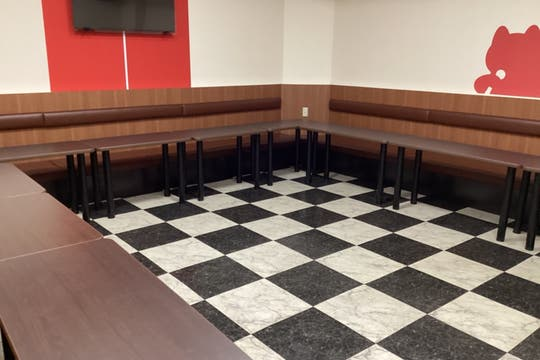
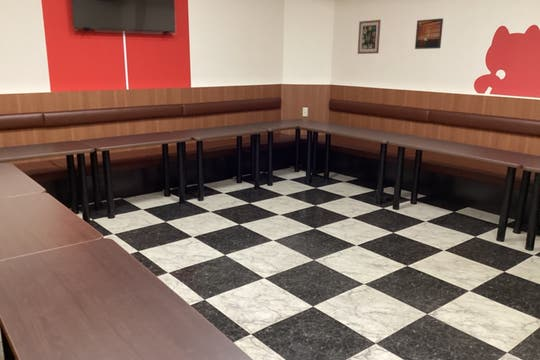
+ wall art [357,19,382,55]
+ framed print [414,17,444,50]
